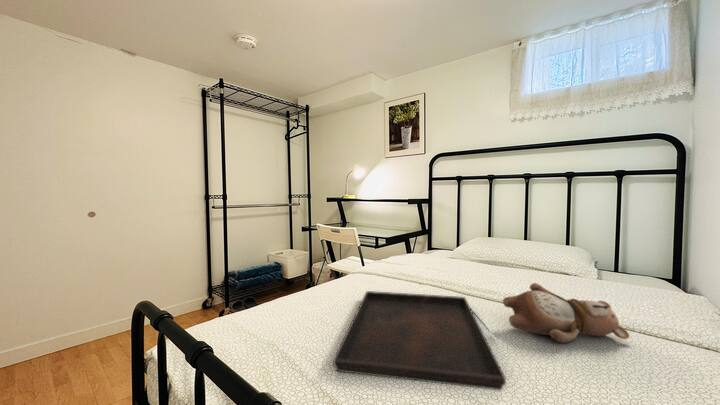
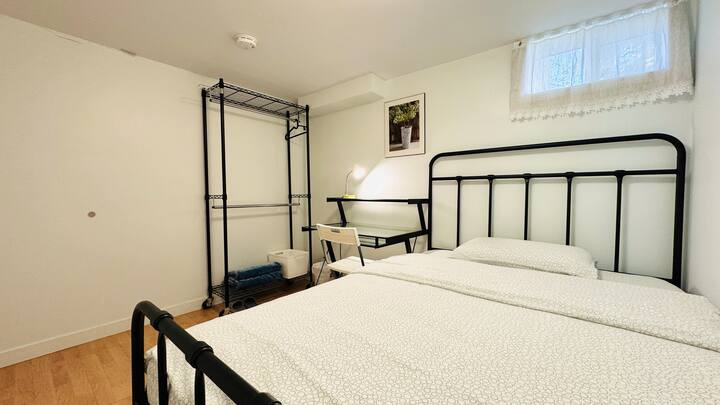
- serving tray [332,290,507,391]
- teddy bear [502,282,630,344]
